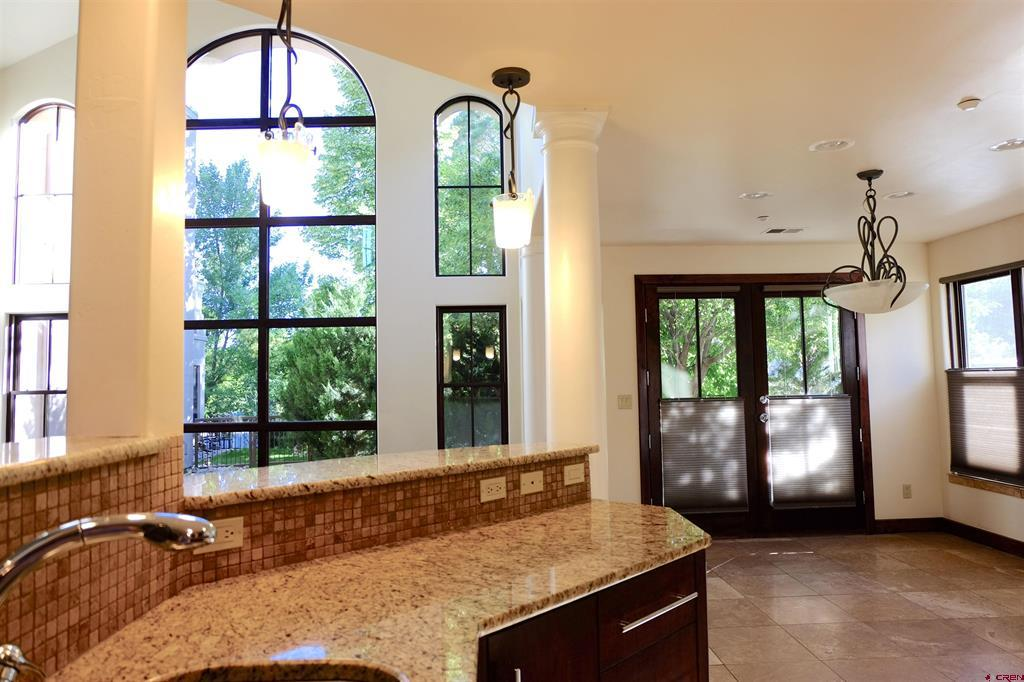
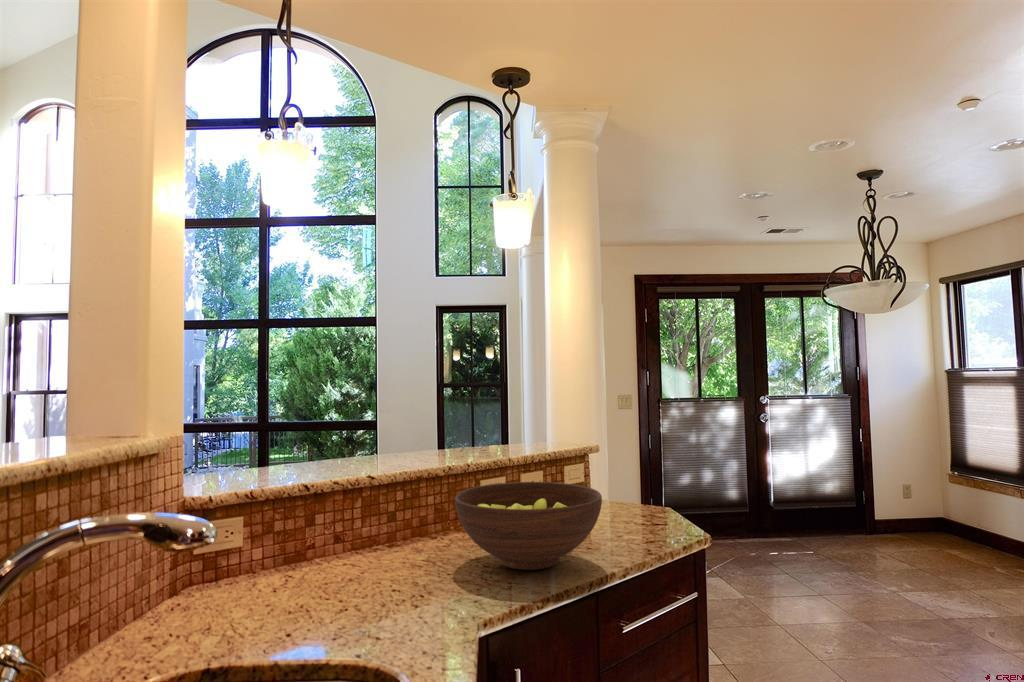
+ fruit bowl [454,481,603,571]
